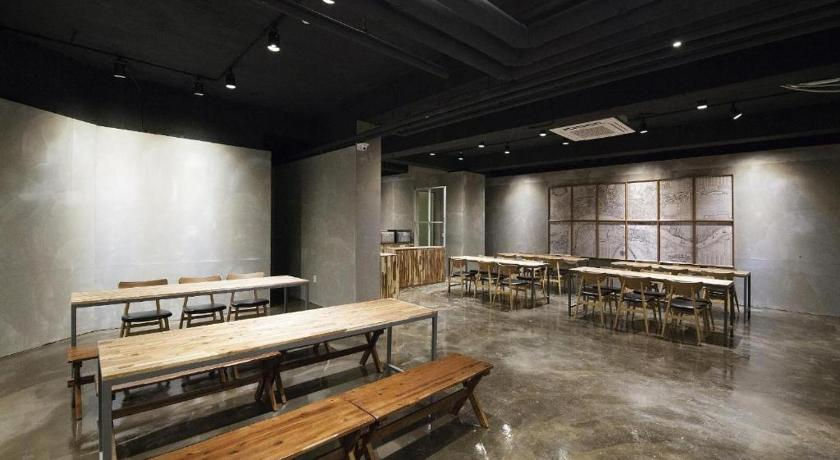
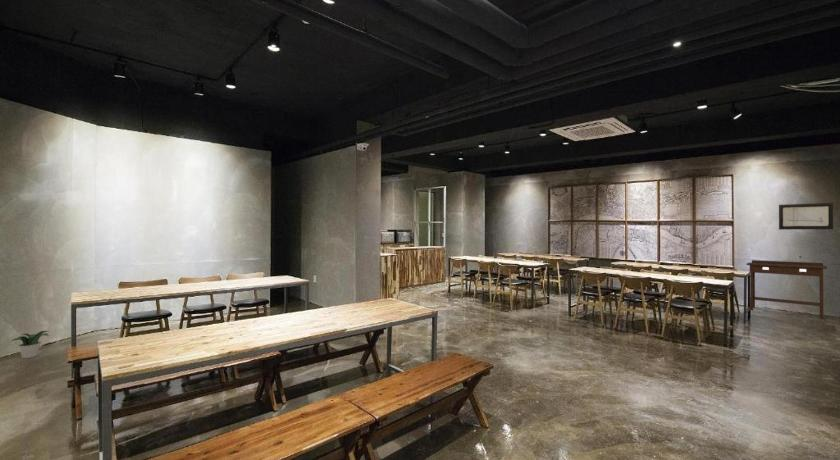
+ wall art [778,202,834,230]
+ potted plant [10,330,50,359]
+ console table [745,259,828,320]
